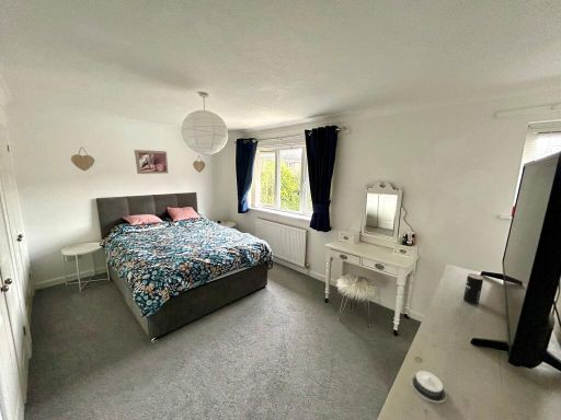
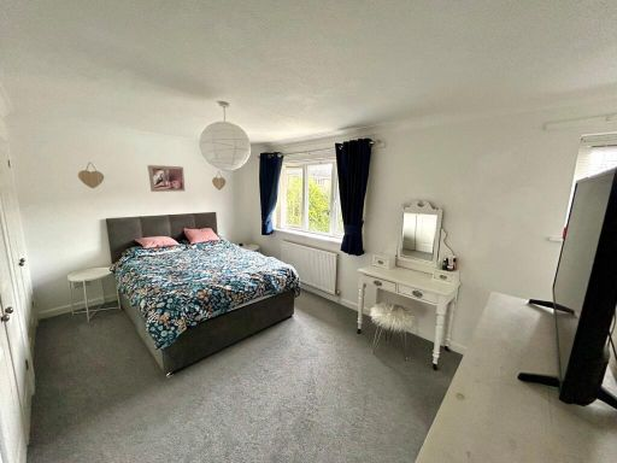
- architectural model [410,370,448,404]
- beverage can [462,272,484,306]
